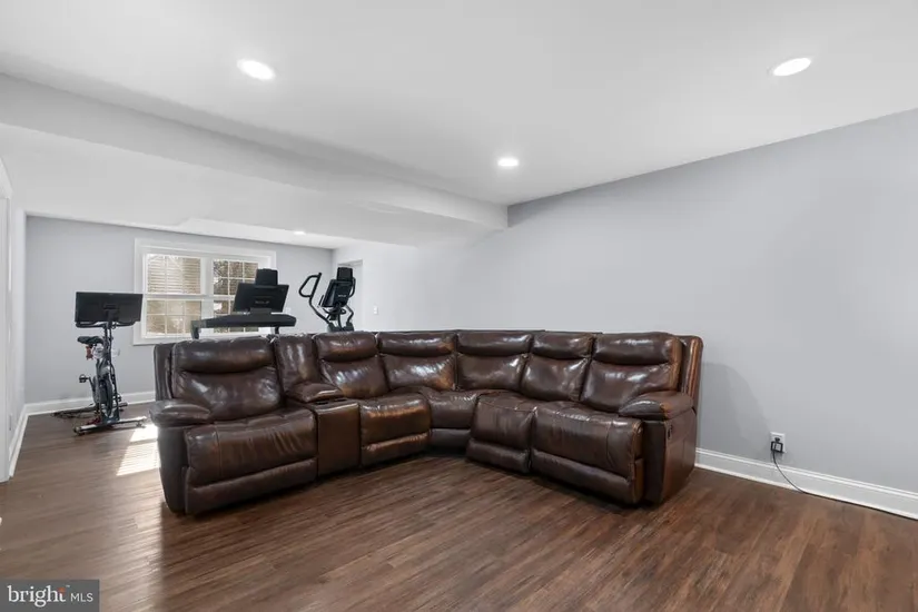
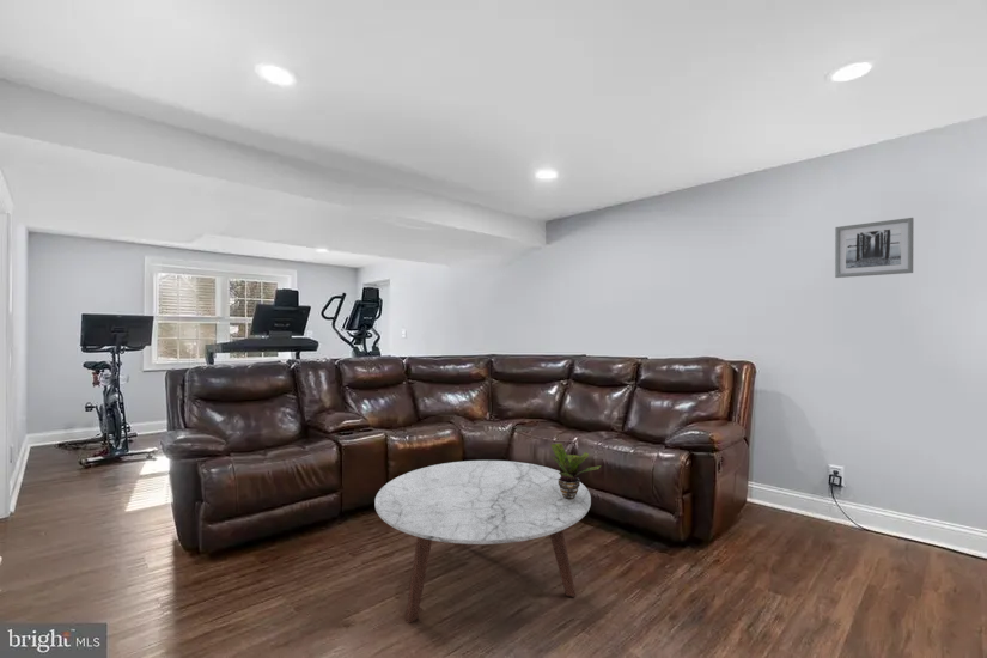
+ wall art [834,217,915,279]
+ potted plant [549,443,602,499]
+ coffee table [373,459,592,625]
